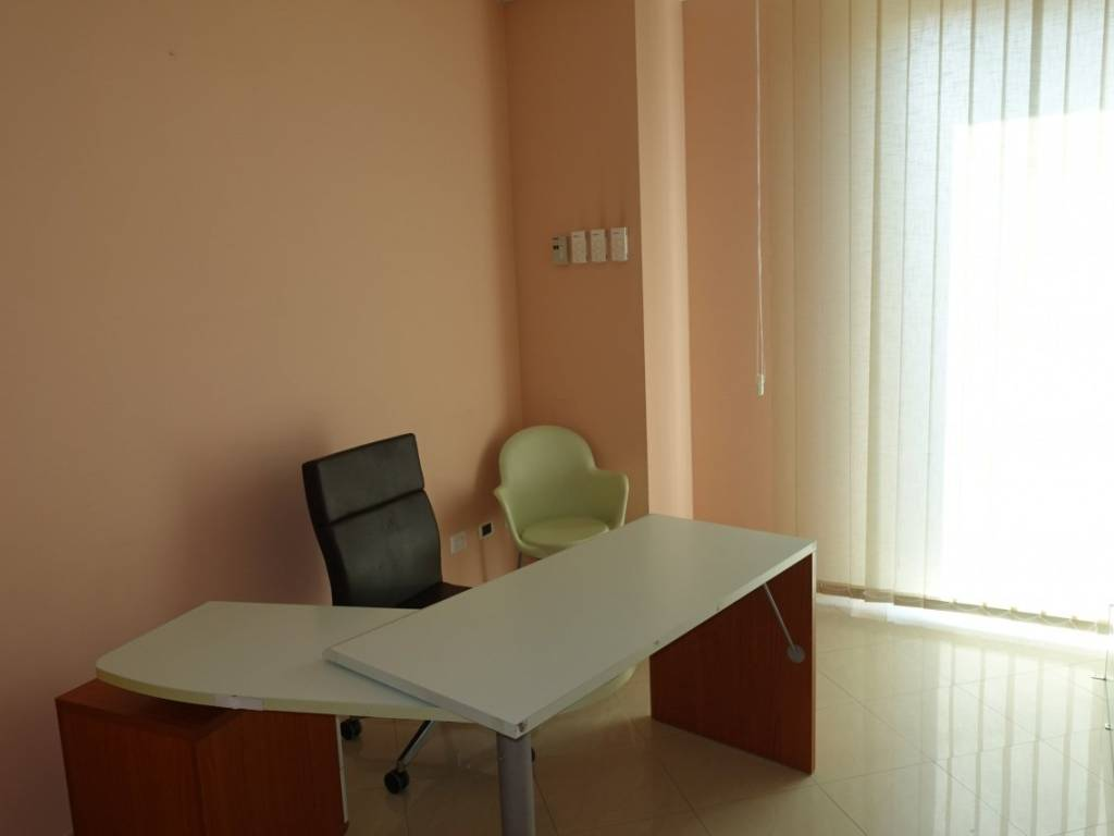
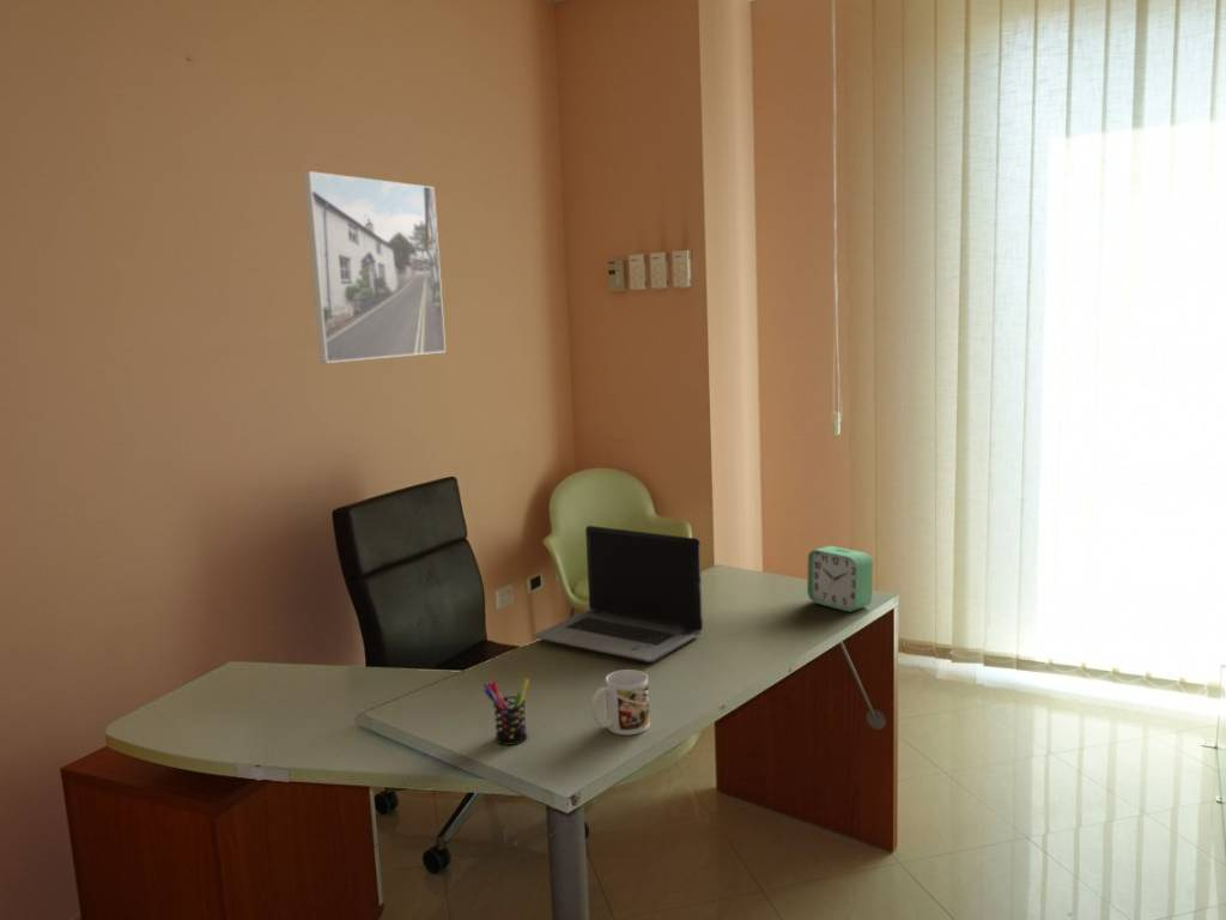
+ alarm clock [806,545,874,613]
+ mug [590,668,651,736]
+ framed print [302,170,447,364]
+ pen holder [482,677,530,746]
+ laptop computer [534,525,704,664]
